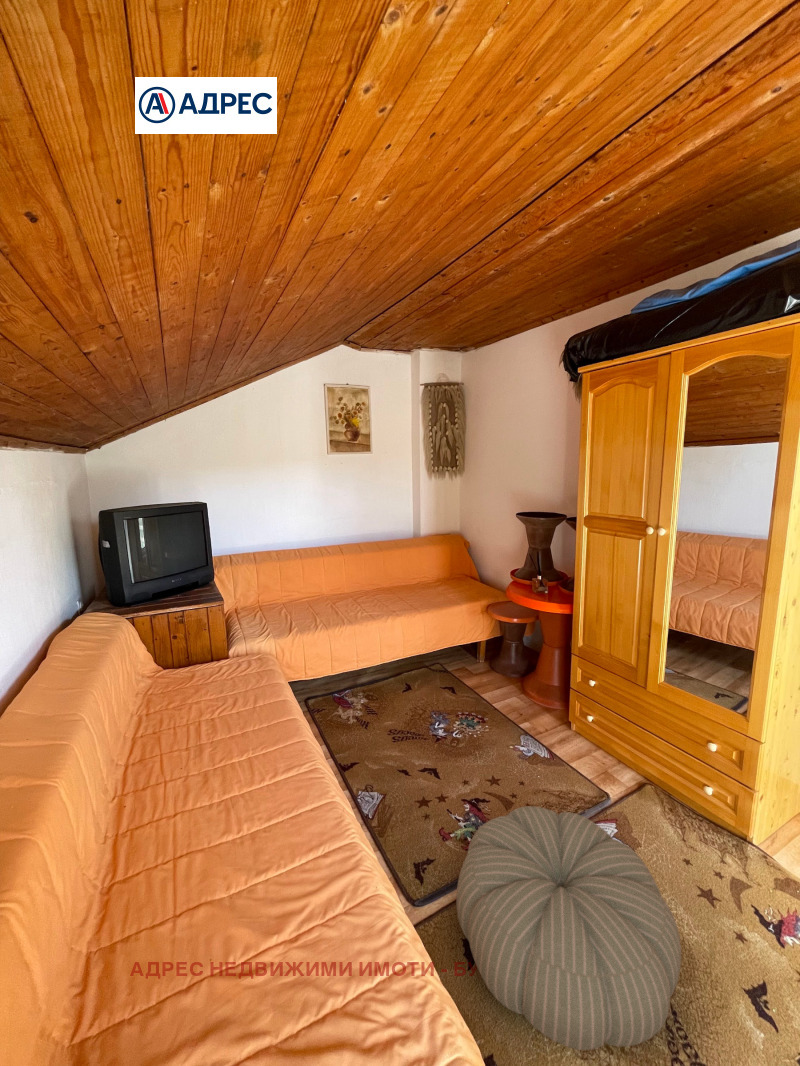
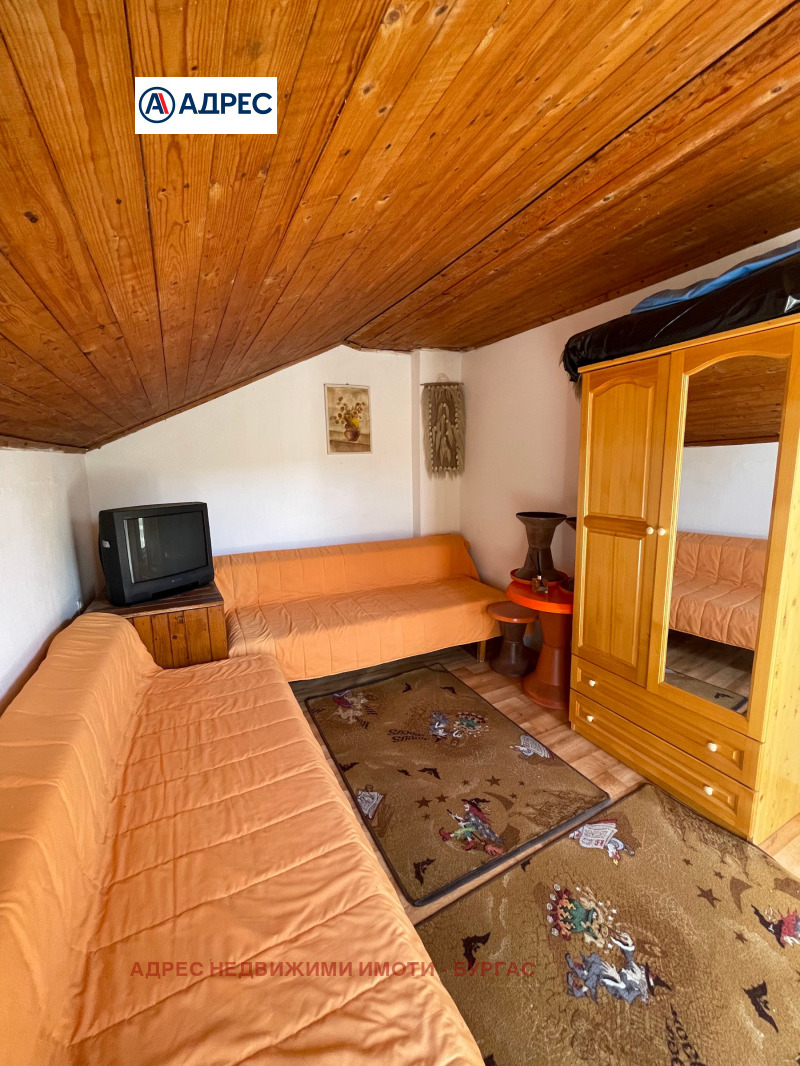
- pouf [456,805,682,1051]
